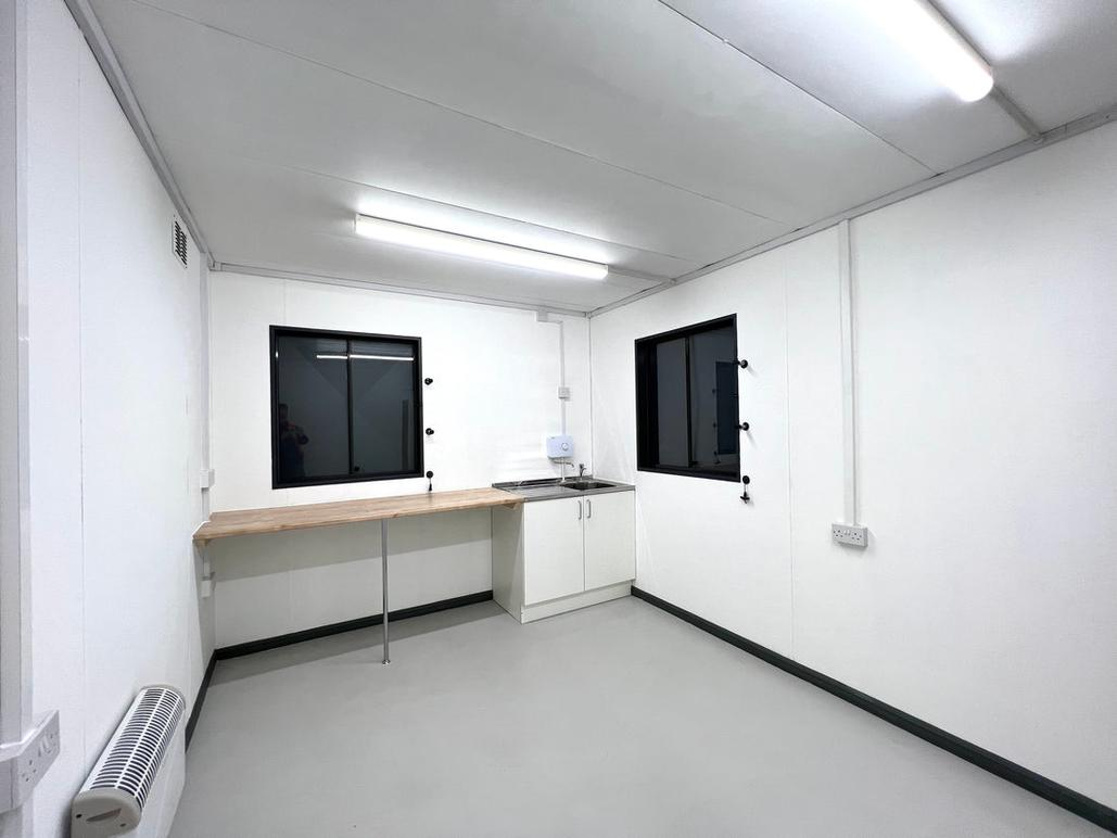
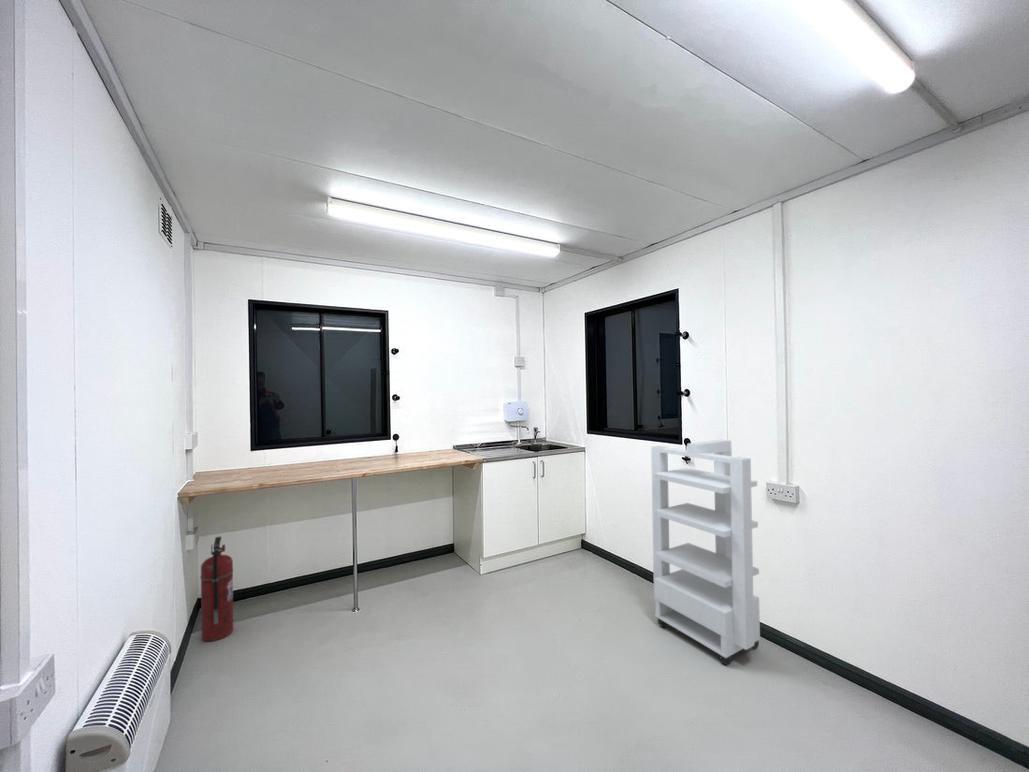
+ fire extinguisher [199,535,234,642]
+ storage cabinet [650,439,761,667]
